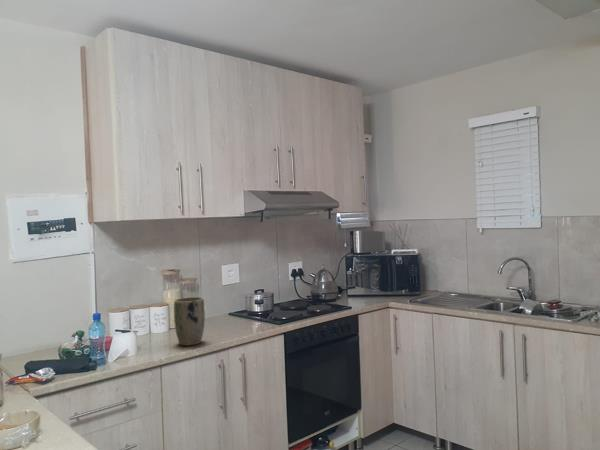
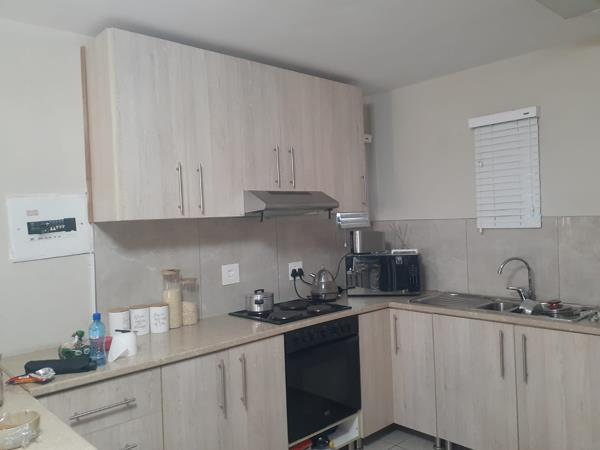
- plant pot [173,296,206,347]
